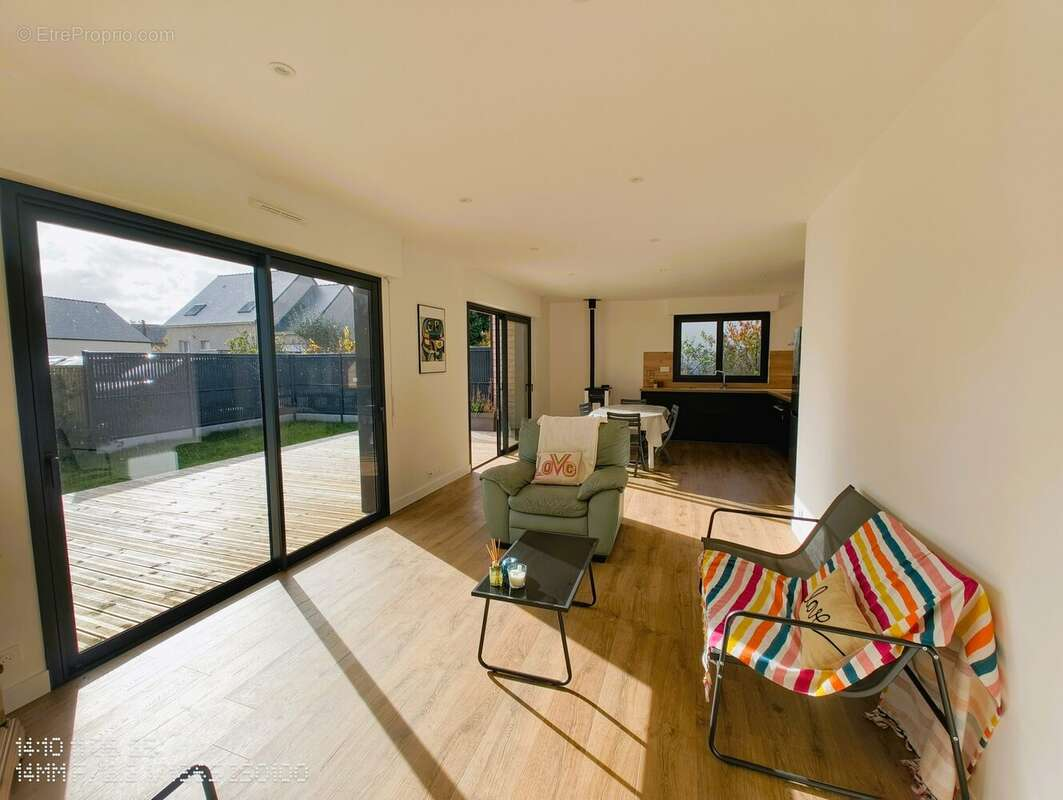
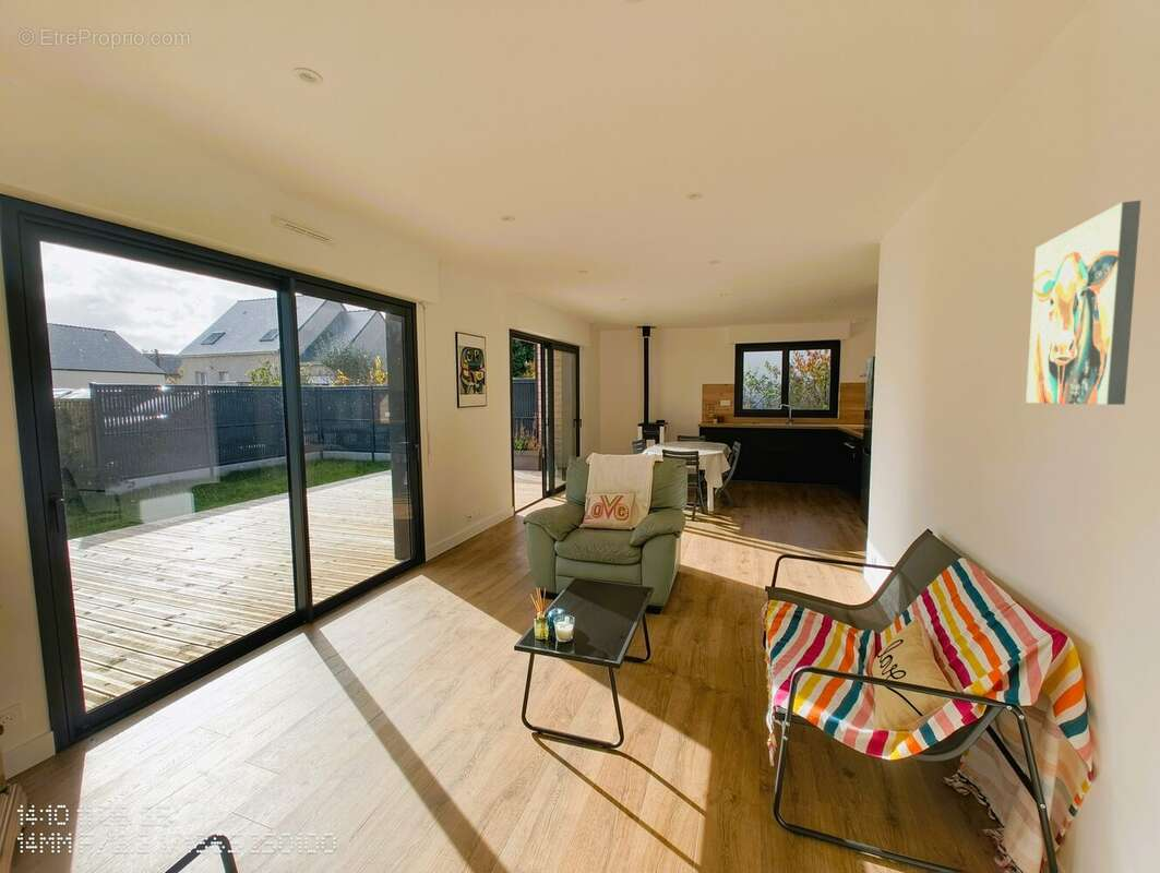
+ wall art [1025,200,1141,406]
